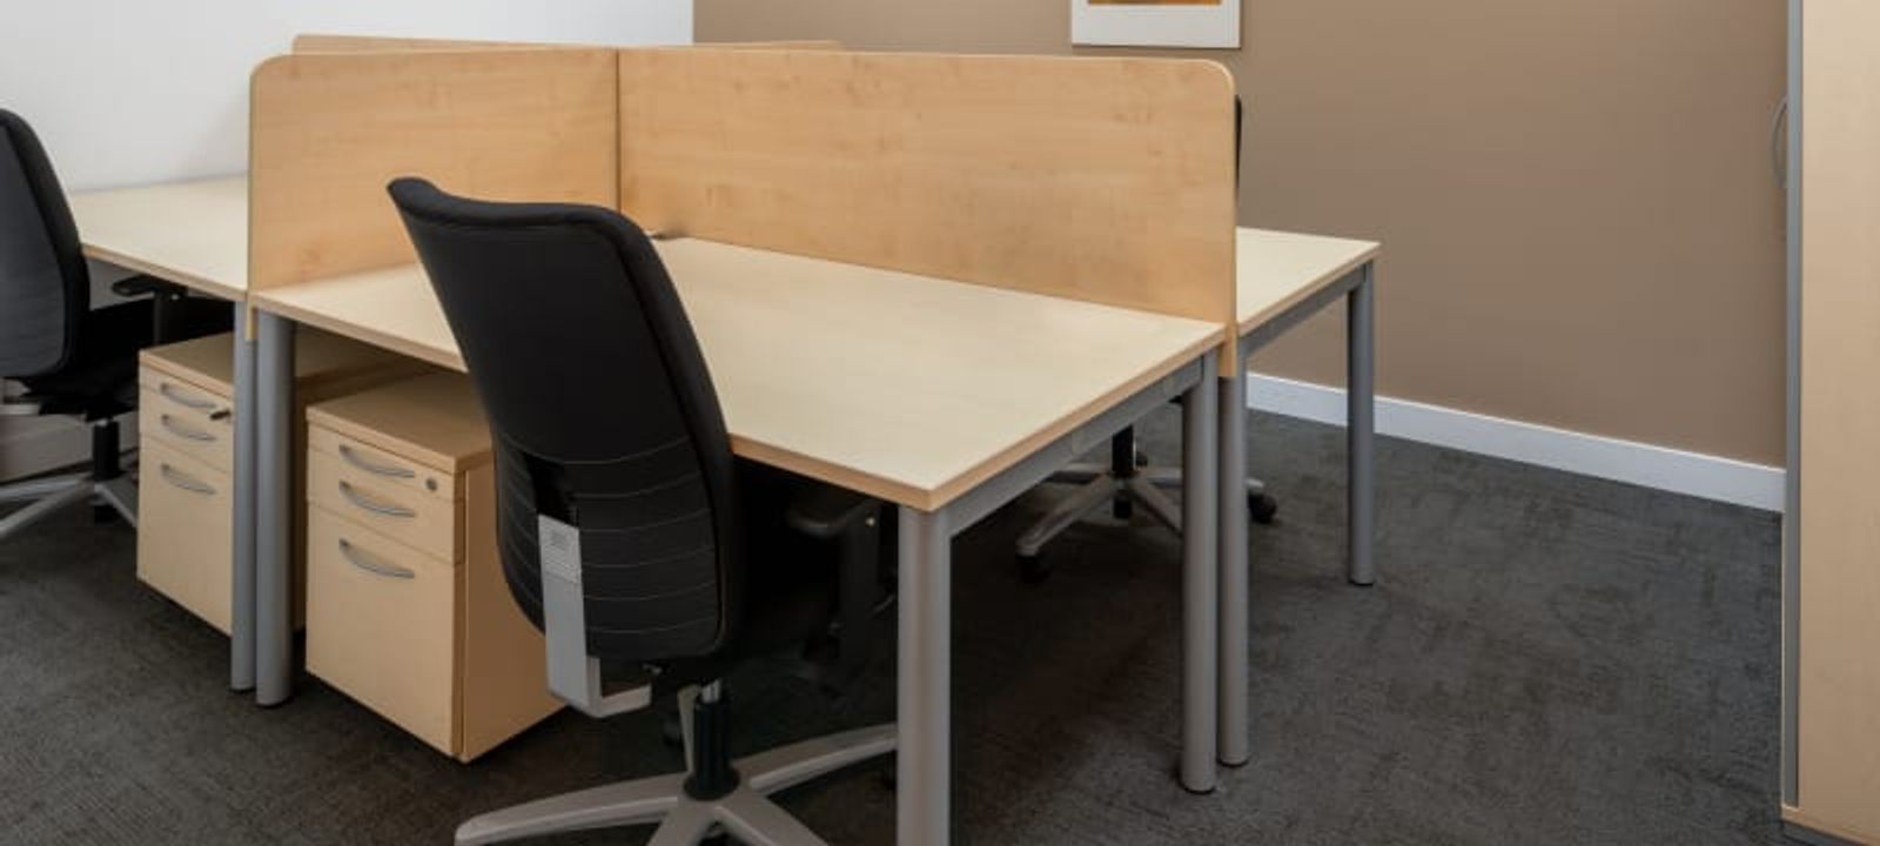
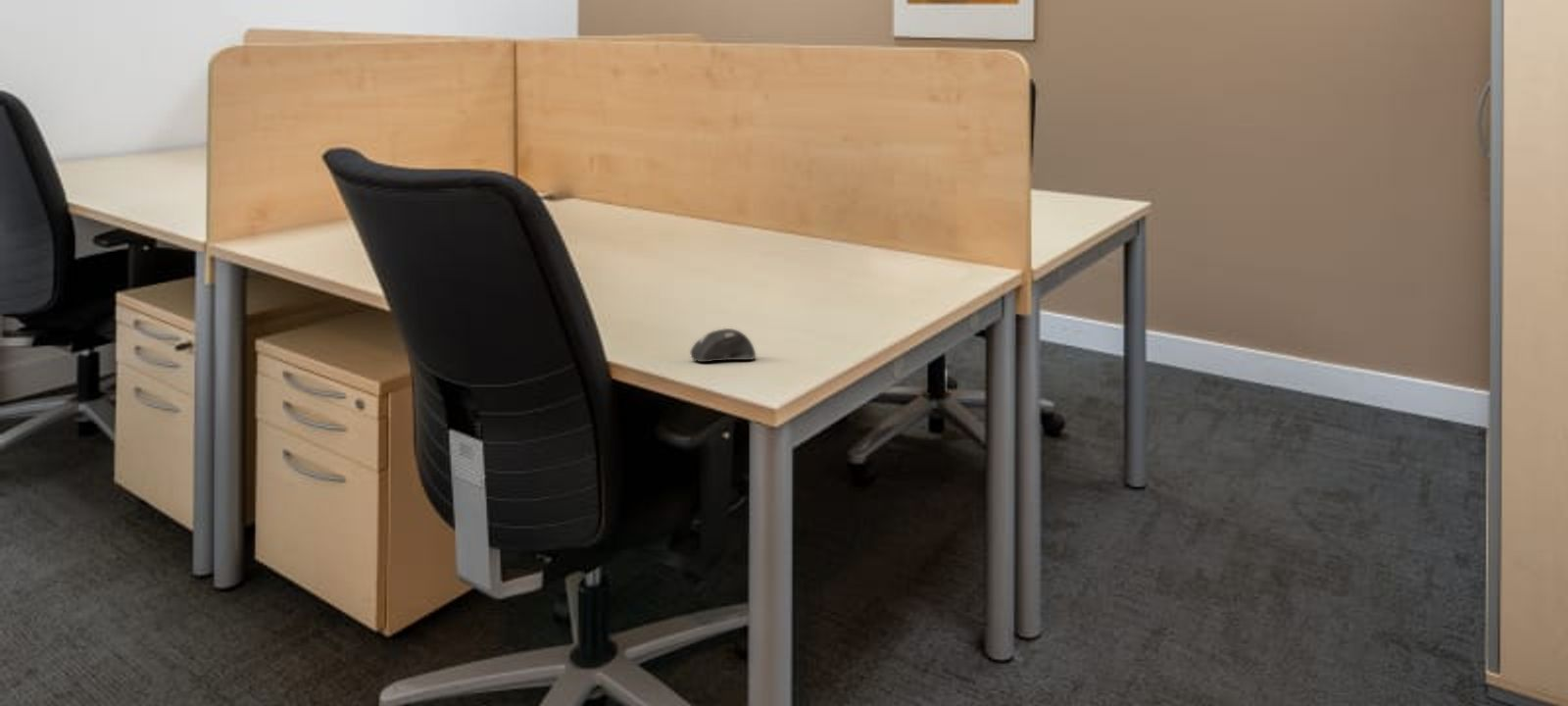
+ computer mouse [689,328,757,363]
